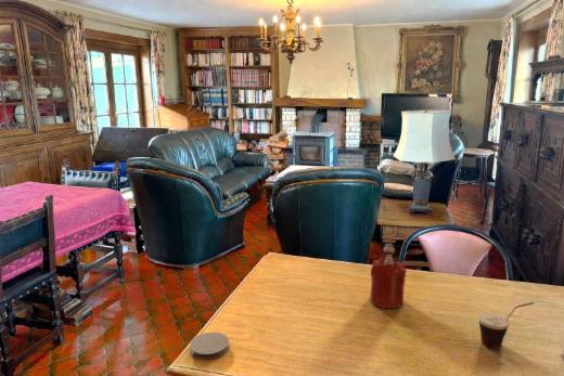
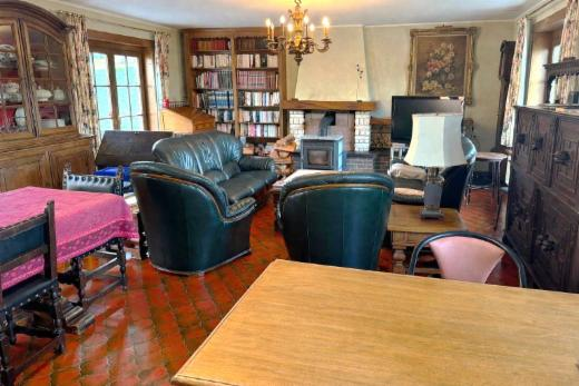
- coaster [189,332,230,360]
- cup [477,301,535,350]
- candle [369,255,408,310]
